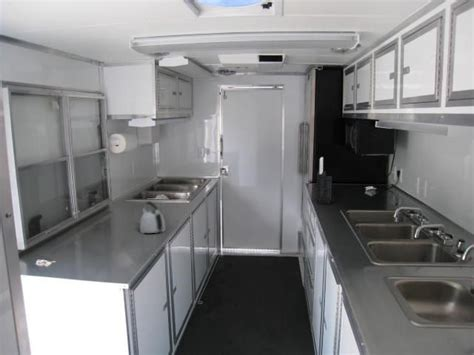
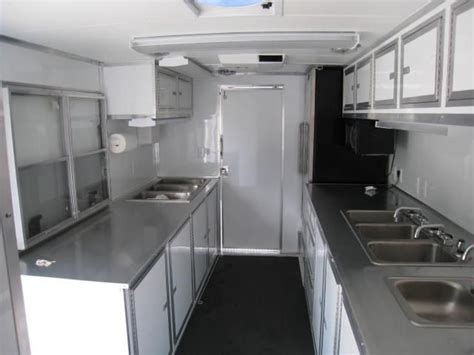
- knife block [316,156,335,205]
- kettle [139,200,167,235]
